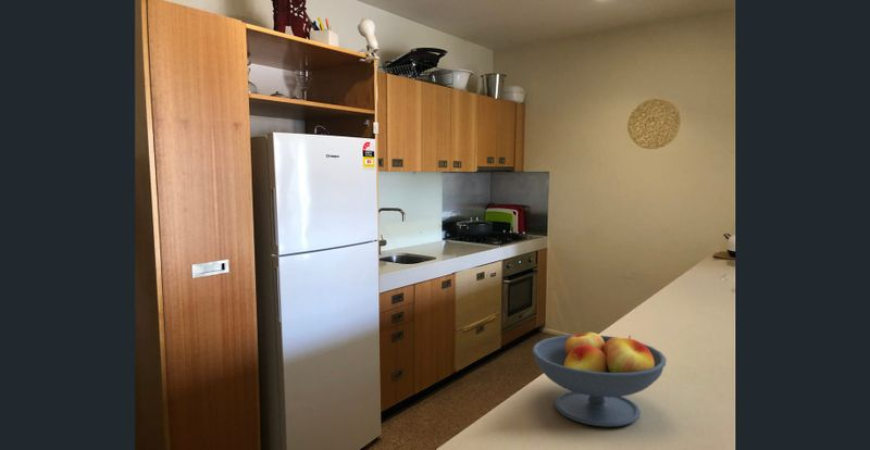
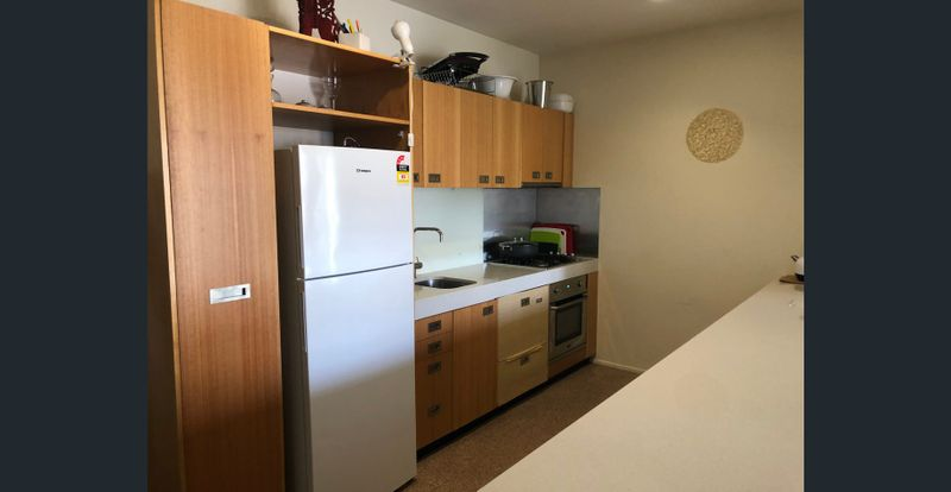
- fruit bowl [532,328,668,428]
